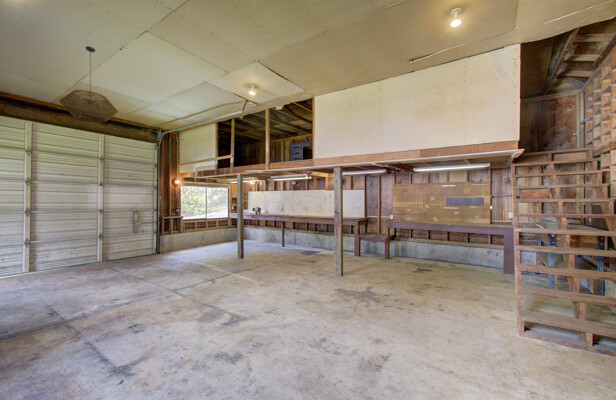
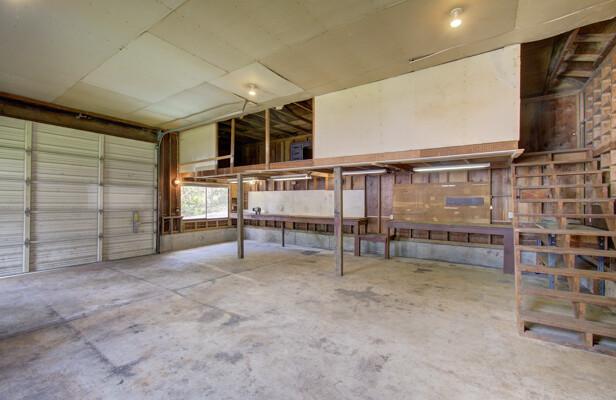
- light fixture [58,45,119,123]
